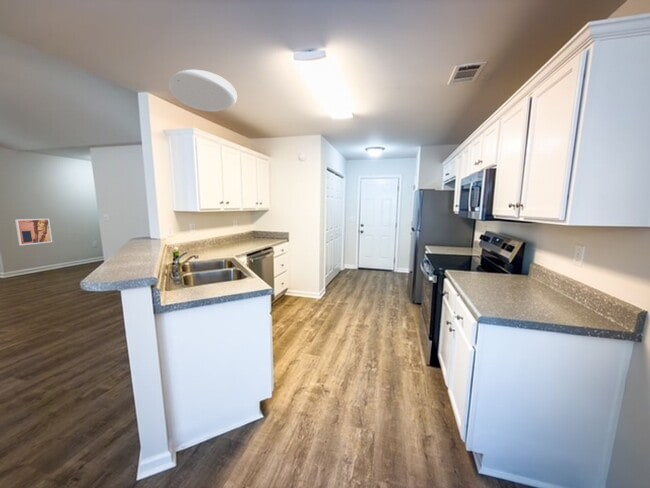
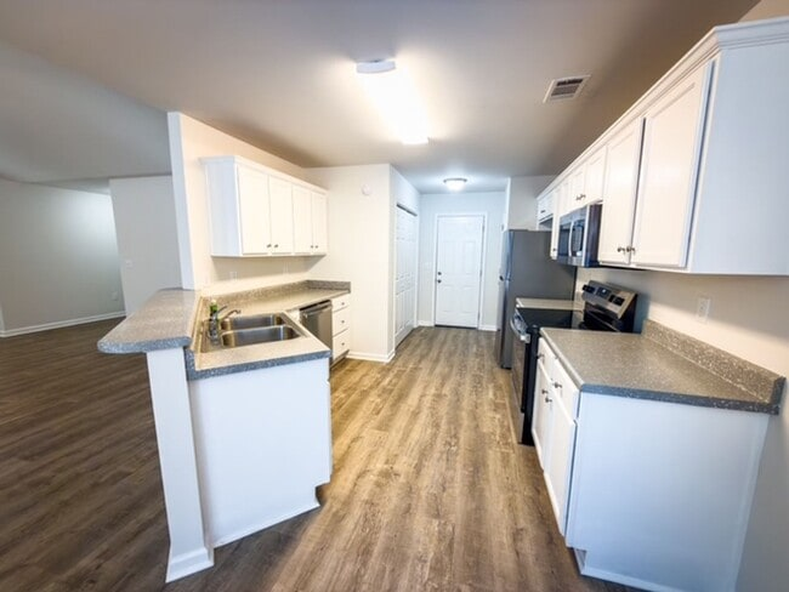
- wall art [14,217,53,246]
- ceiling light [168,69,238,113]
